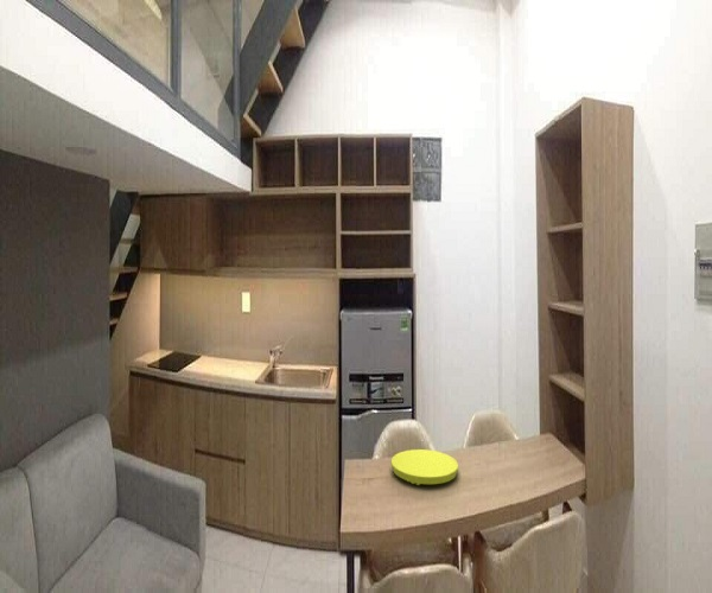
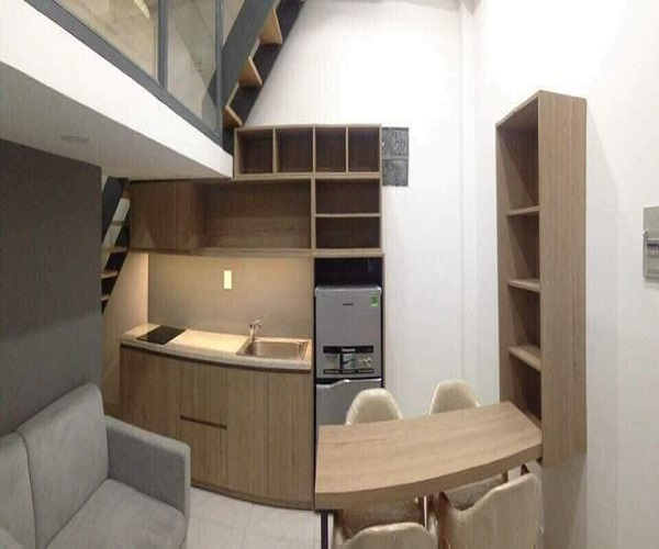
- plate [390,448,459,486]
